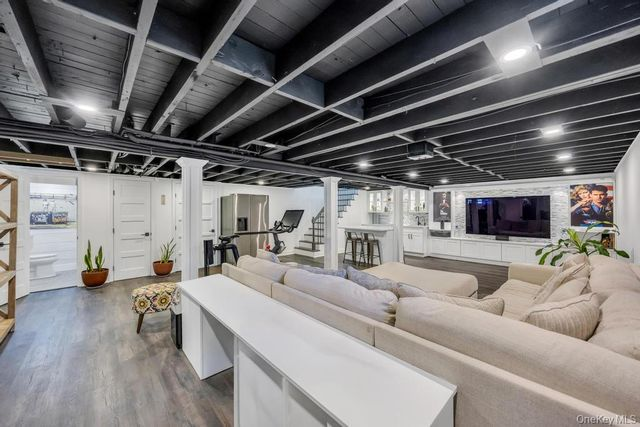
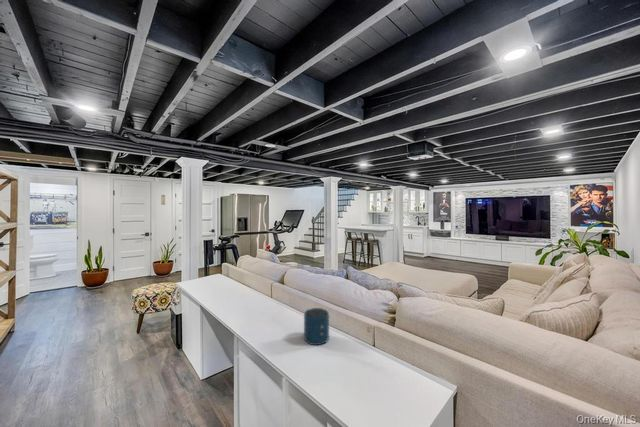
+ speaker [303,307,330,346]
